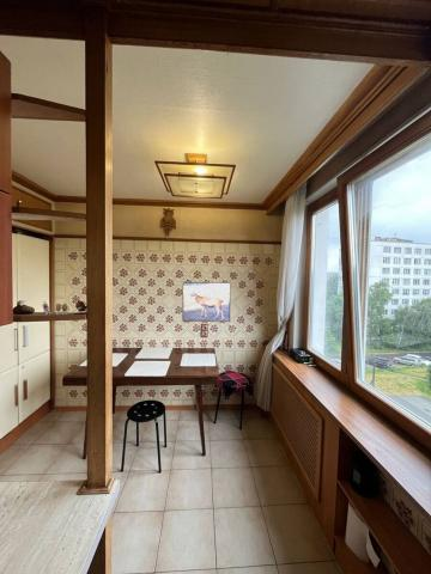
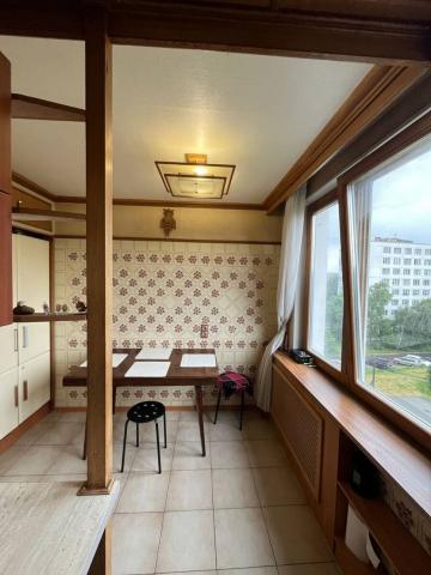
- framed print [181,281,232,323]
